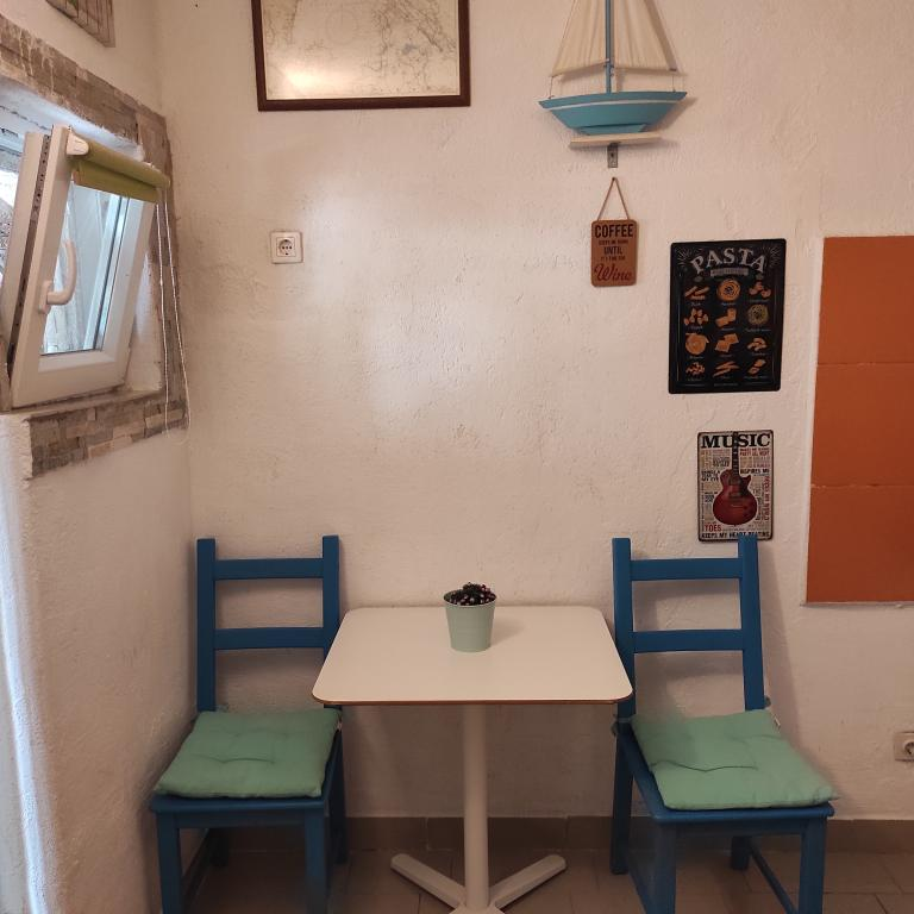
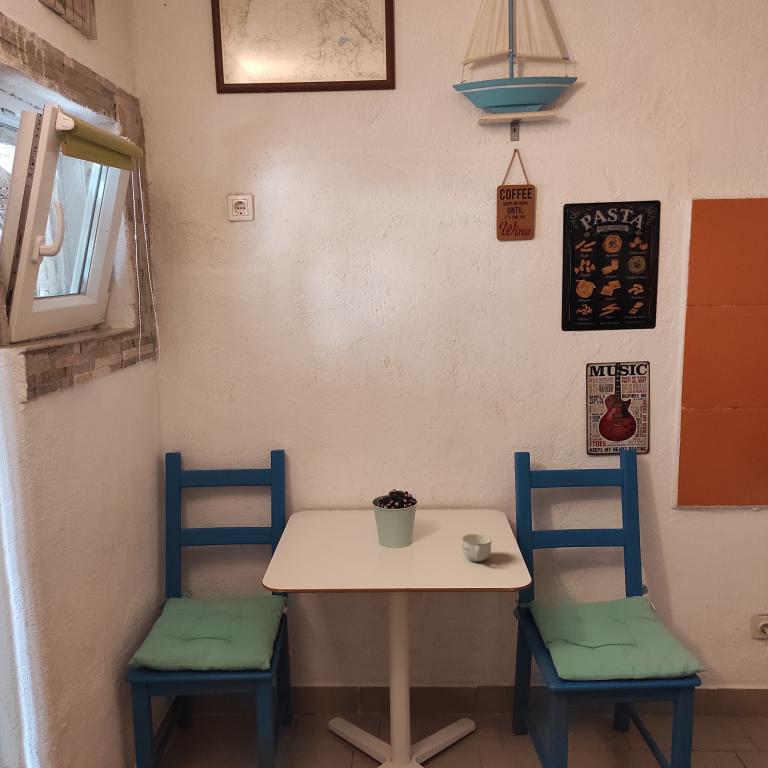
+ cup [461,533,493,563]
